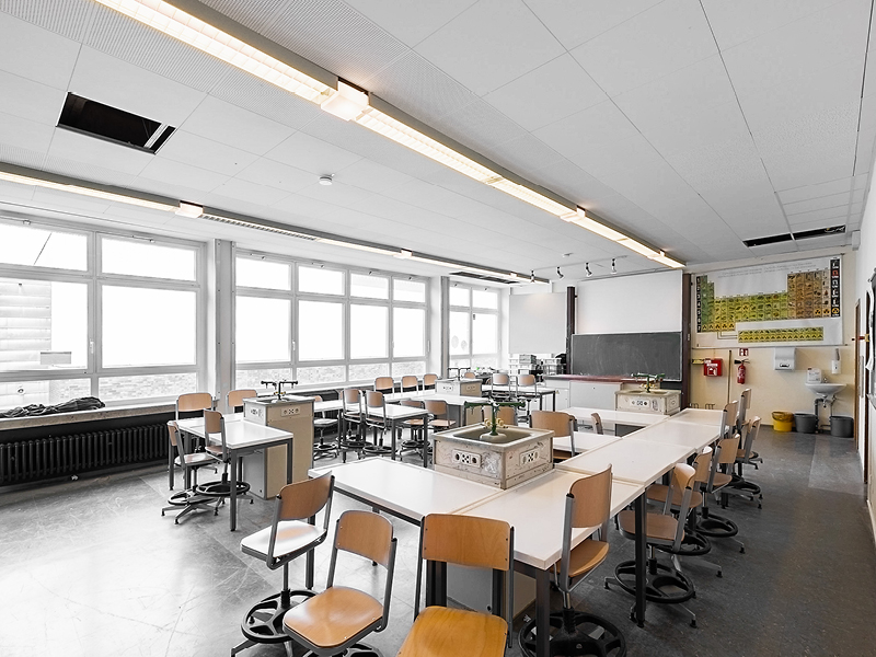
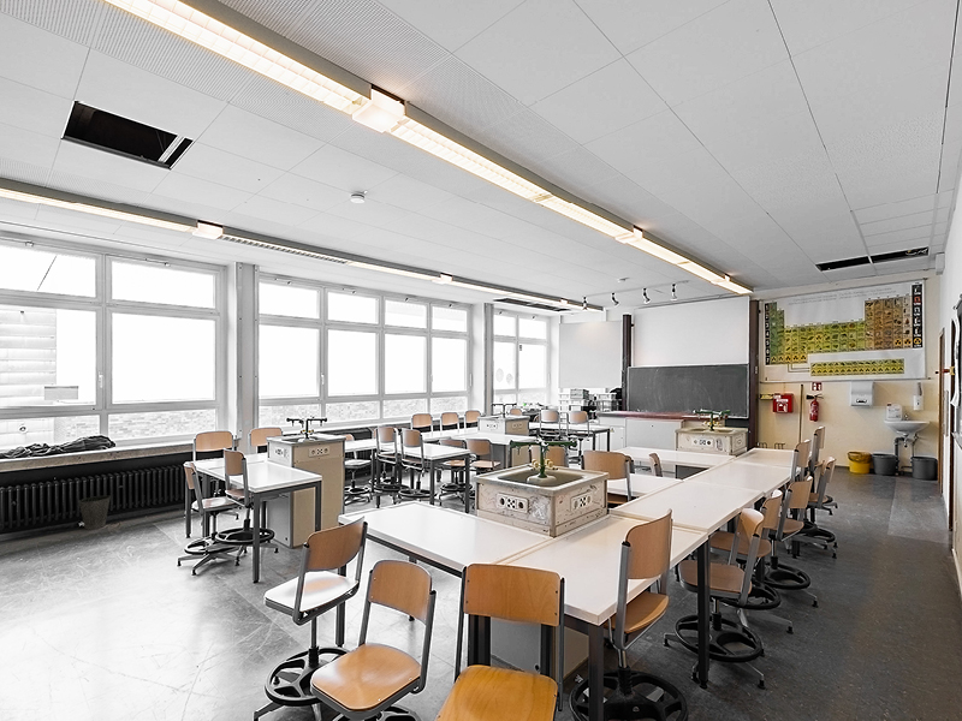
+ waste basket [77,495,112,531]
